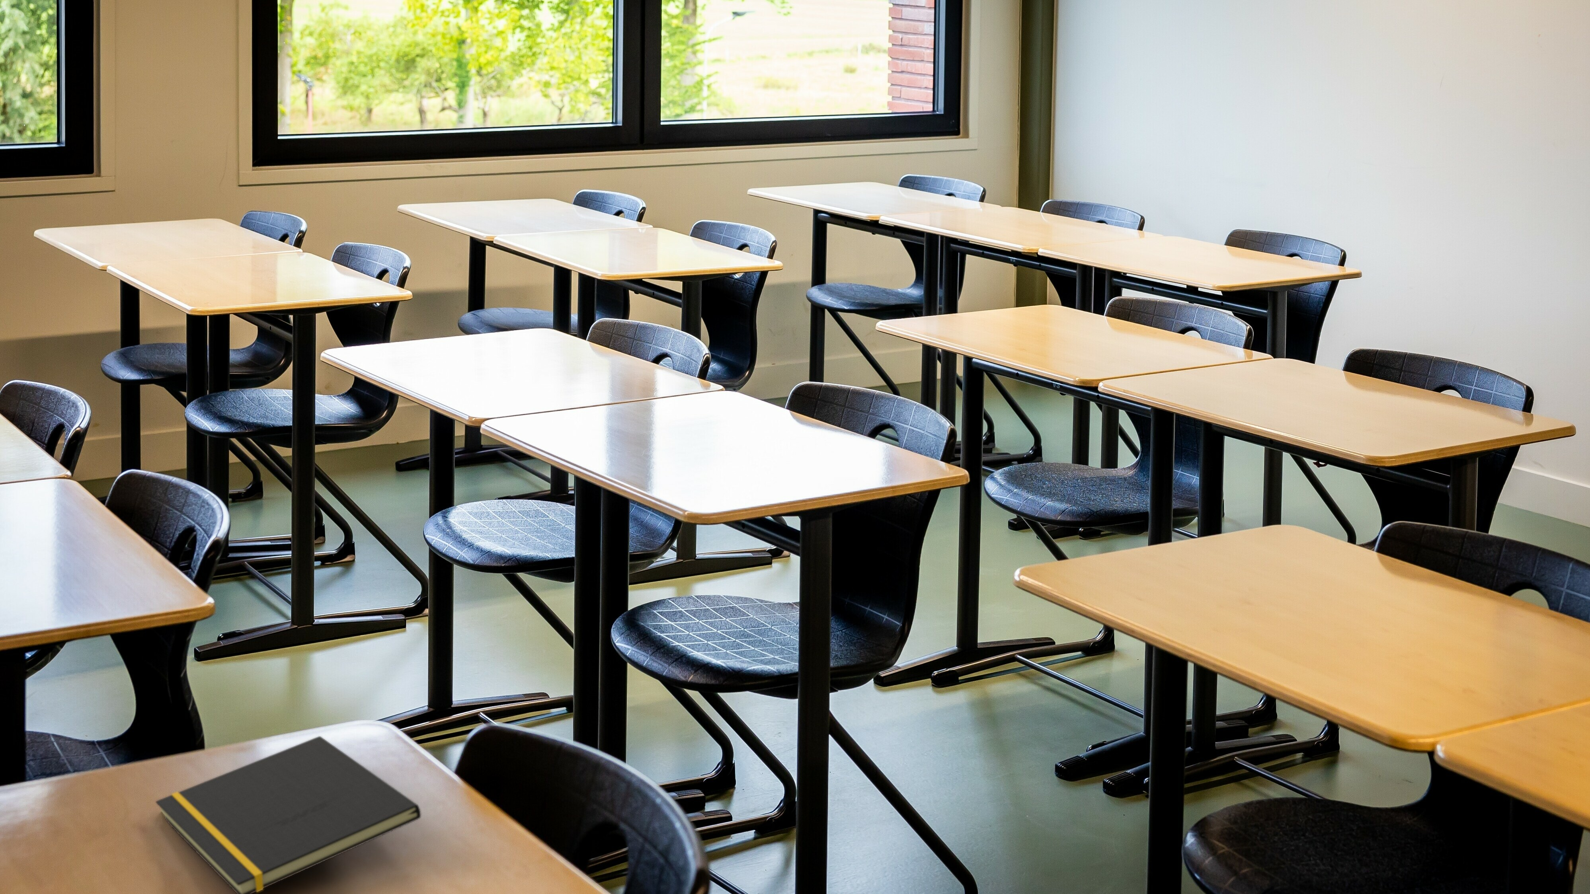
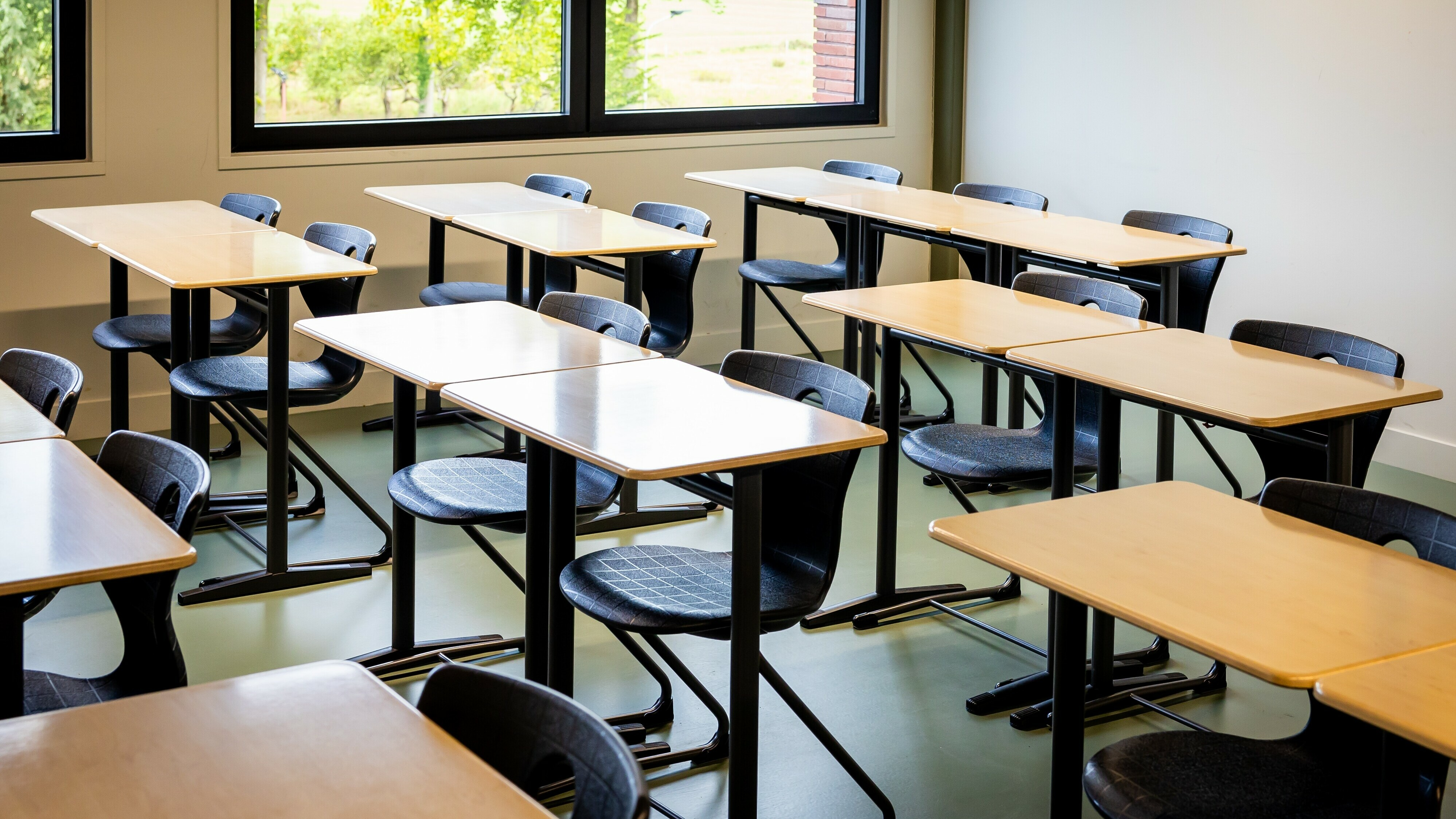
- notepad [155,736,422,894]
